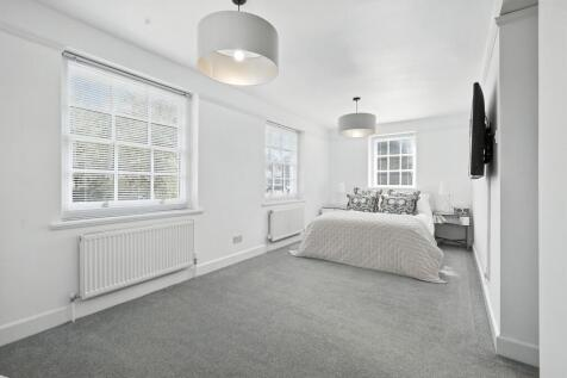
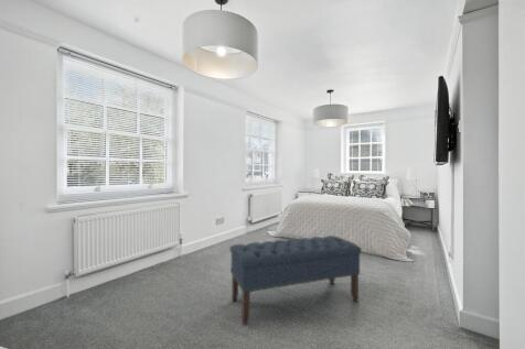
+ bench [228,235,363,325]
